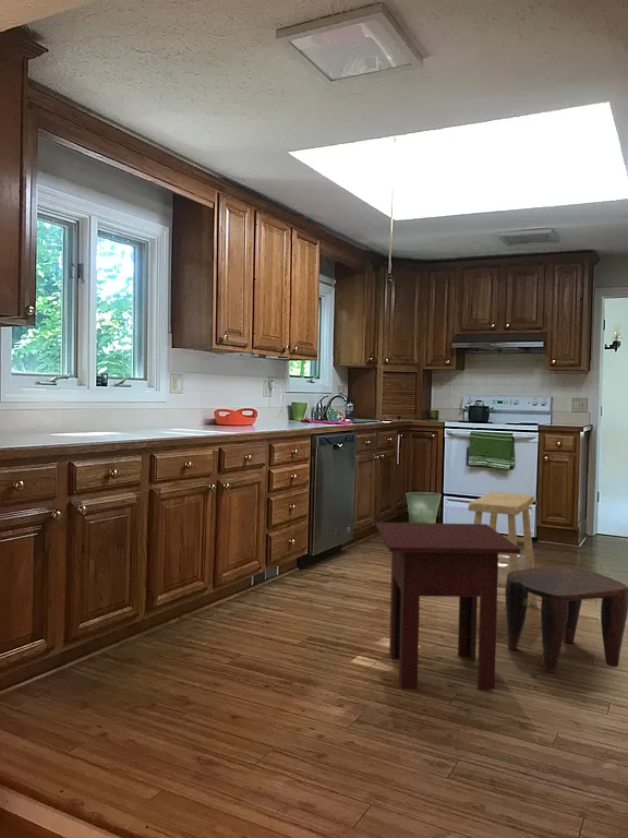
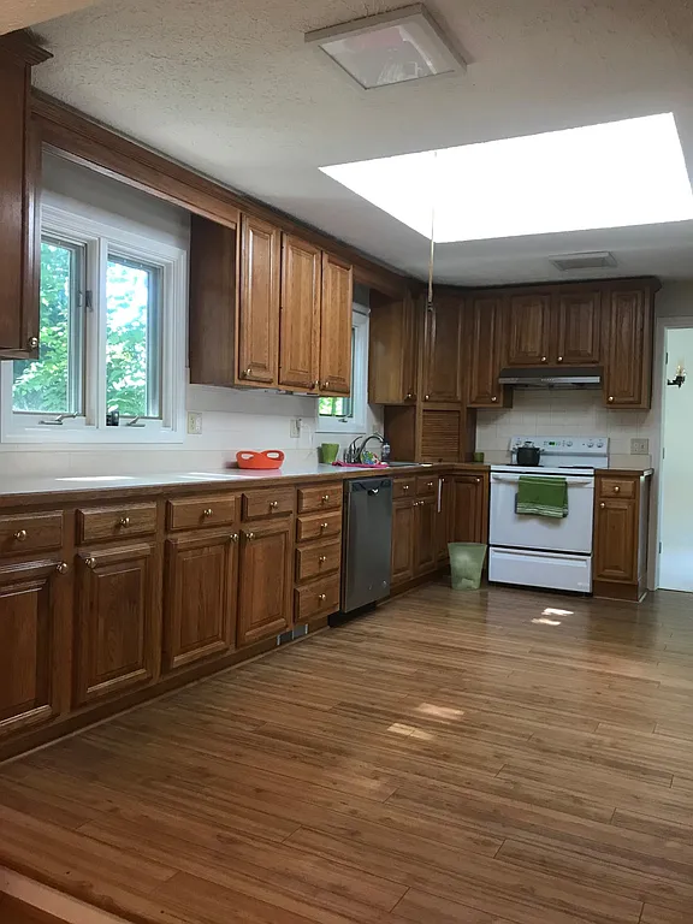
- side table [375,522,522,691]
- stool [504,565,628,673]
- stool [468,491,539,613]
